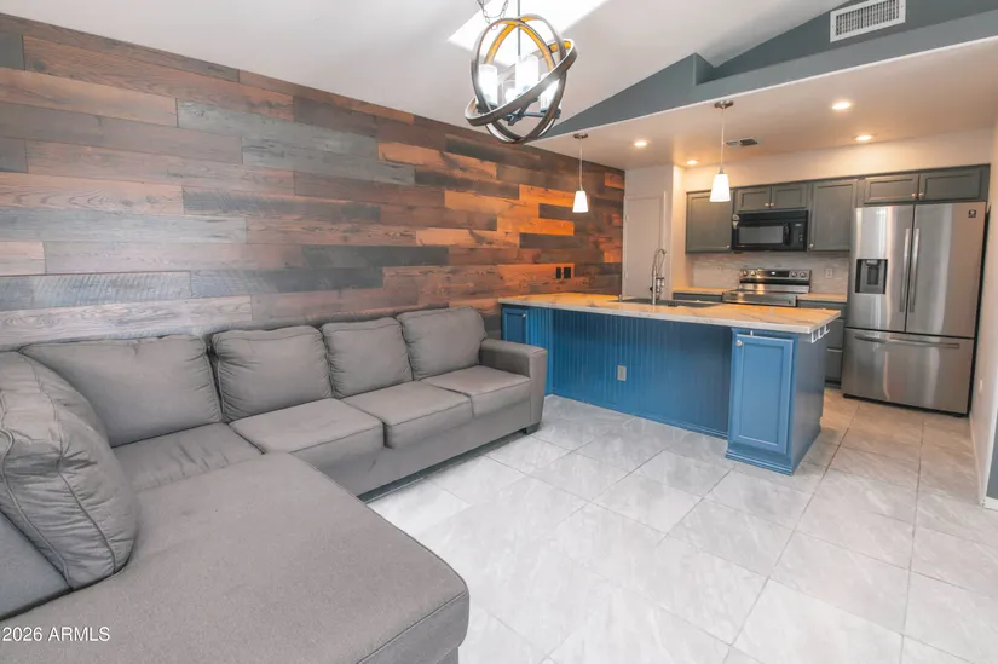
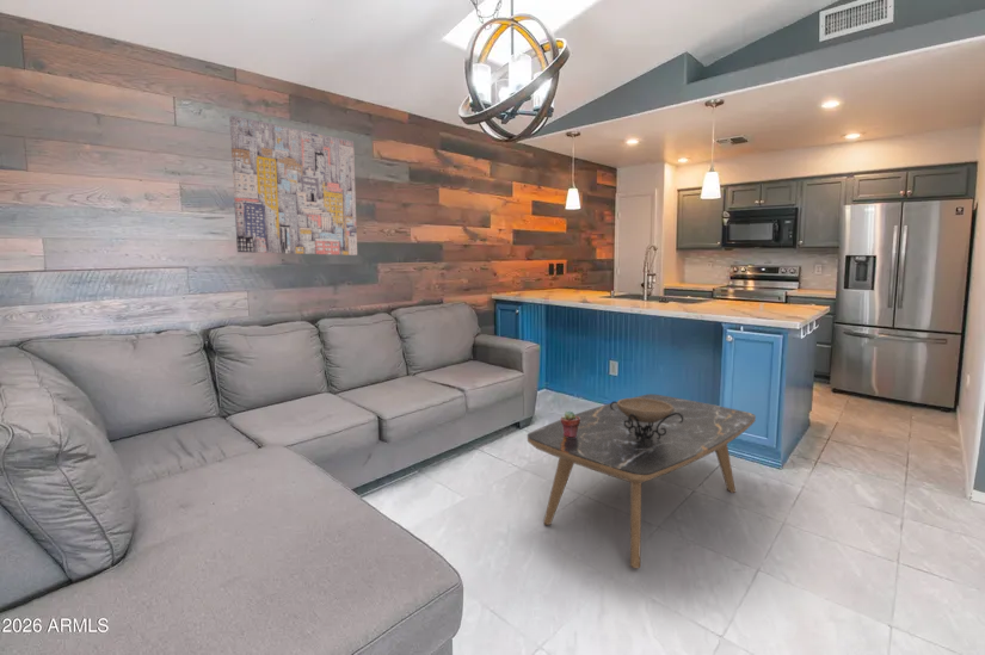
+ potted succulent [560,409,580,438]
+ decorative bowl [610,397,683,440]
+ wall art [228,115,358,257]
+ coffee table [527,393,757,569]
